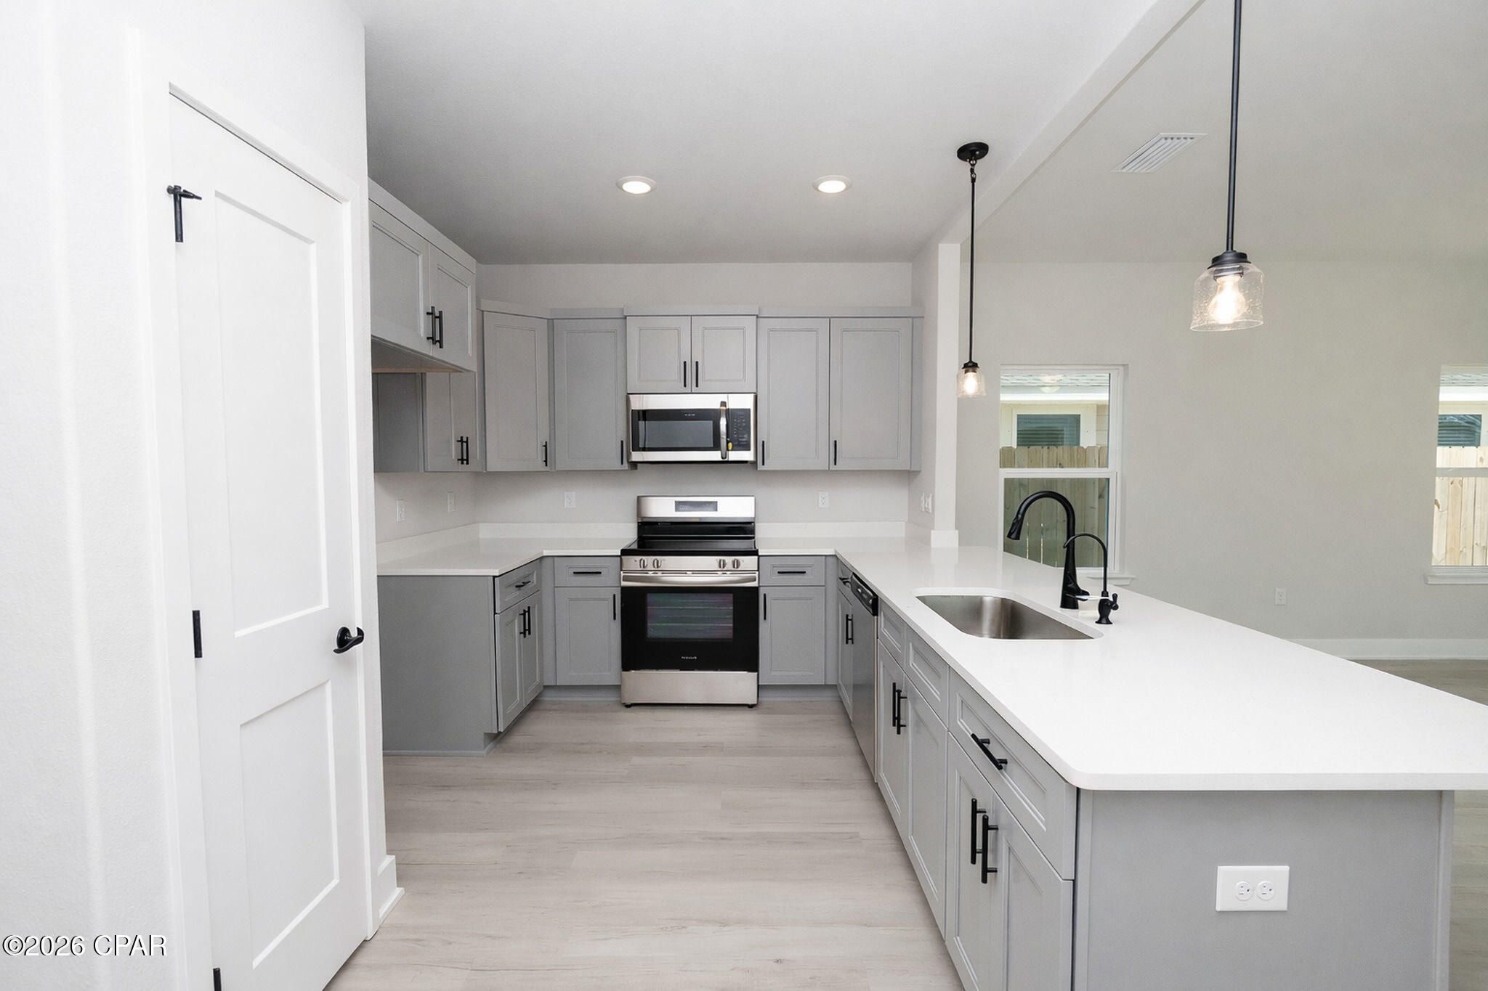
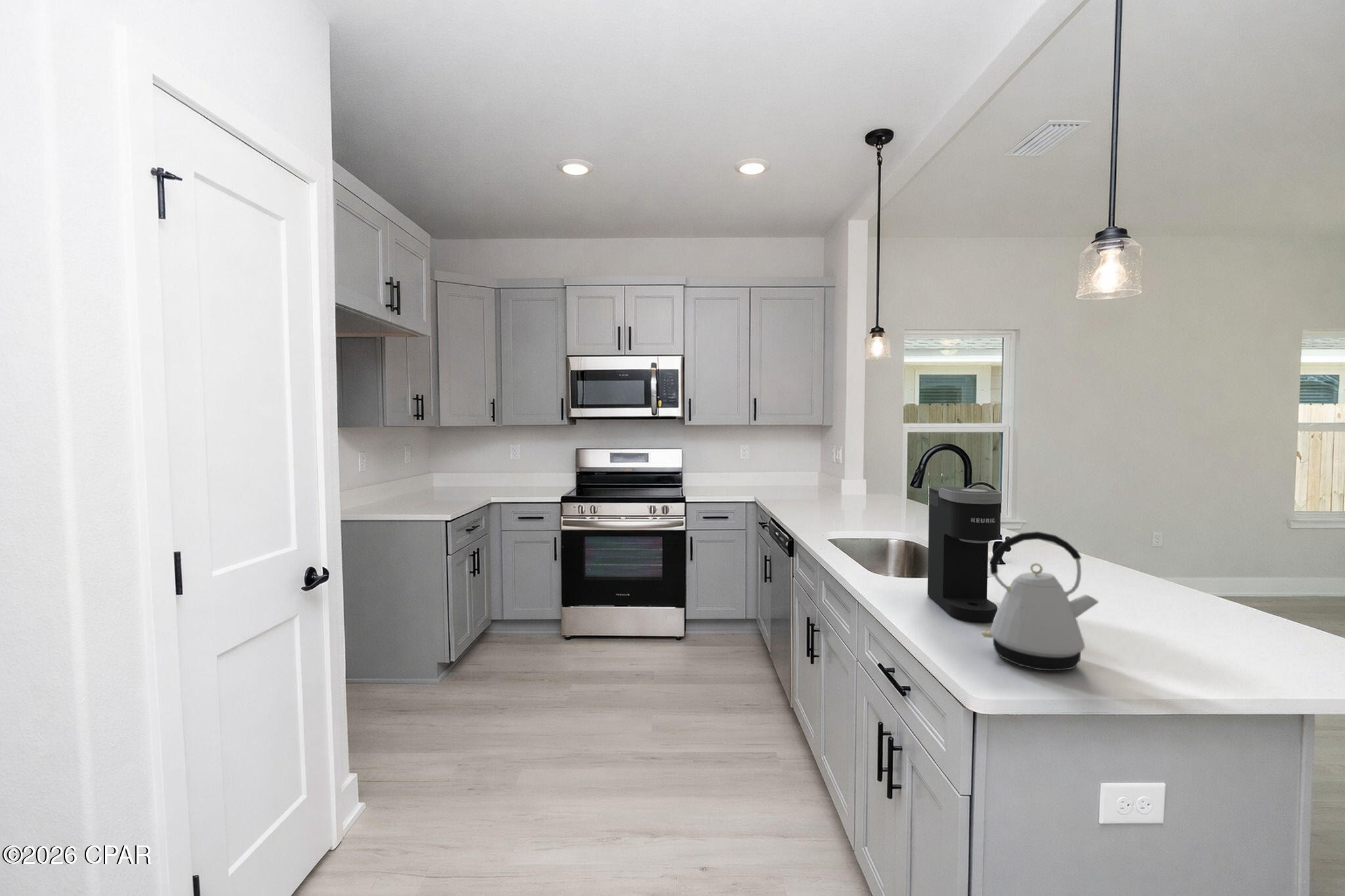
+ coffee maker [927,486,1003,623]
+ kettle [982,531,1100,672]
